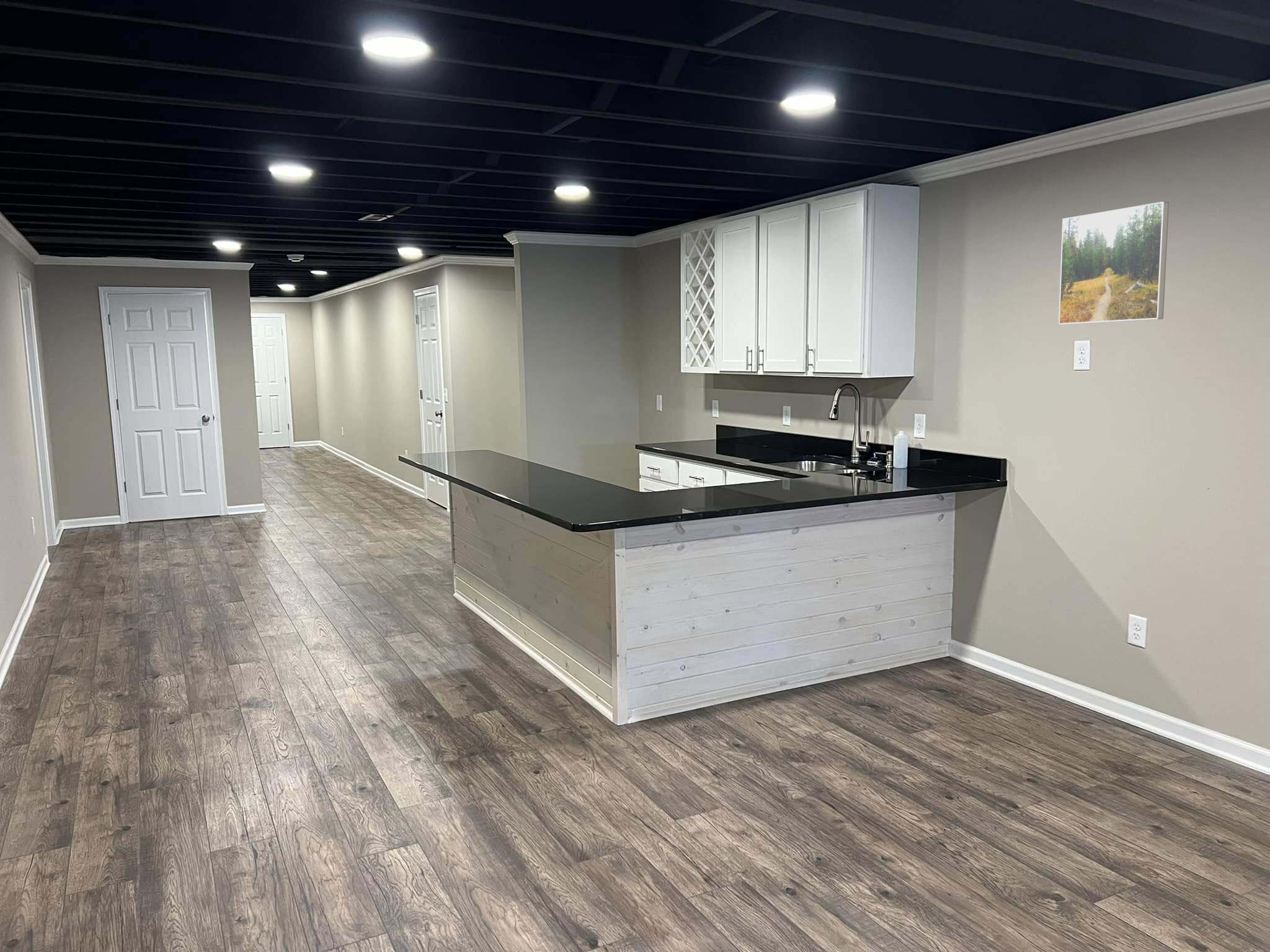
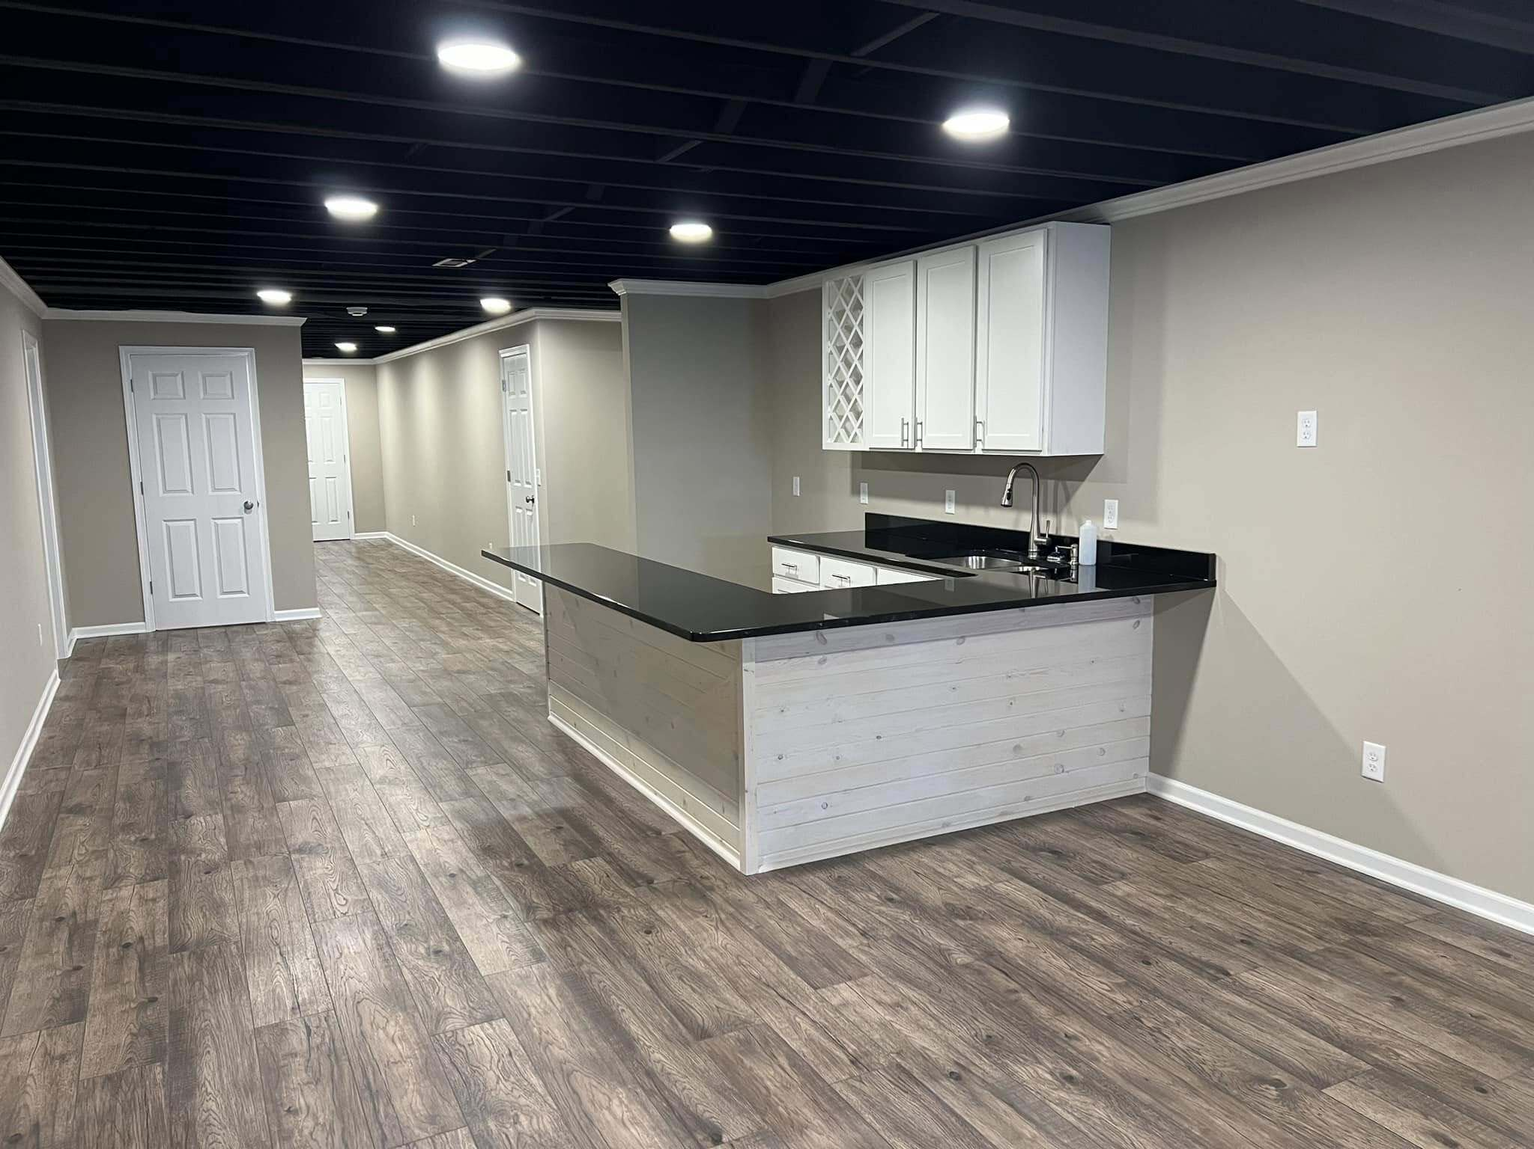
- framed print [1058,201,1170,325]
